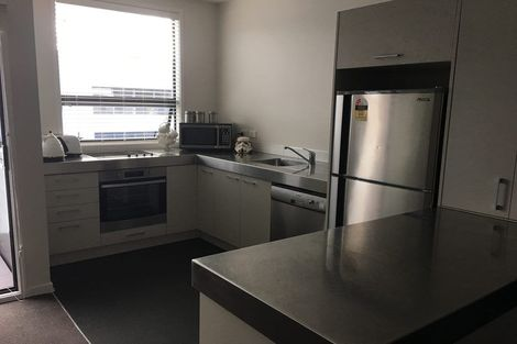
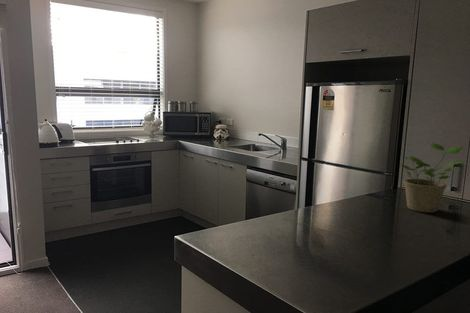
+ potted plant [400,142,466,214]
